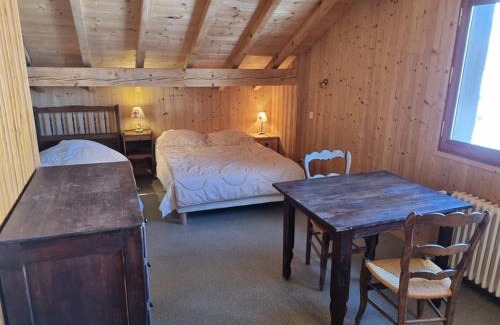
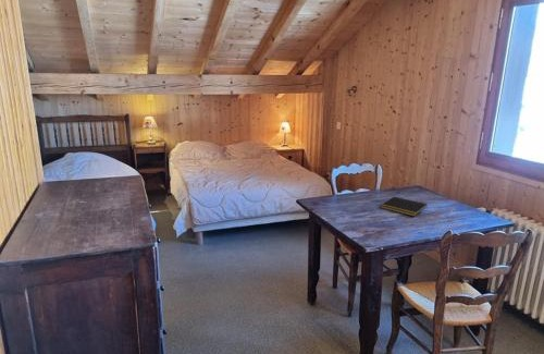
+ notepad [380,196,429,218]
